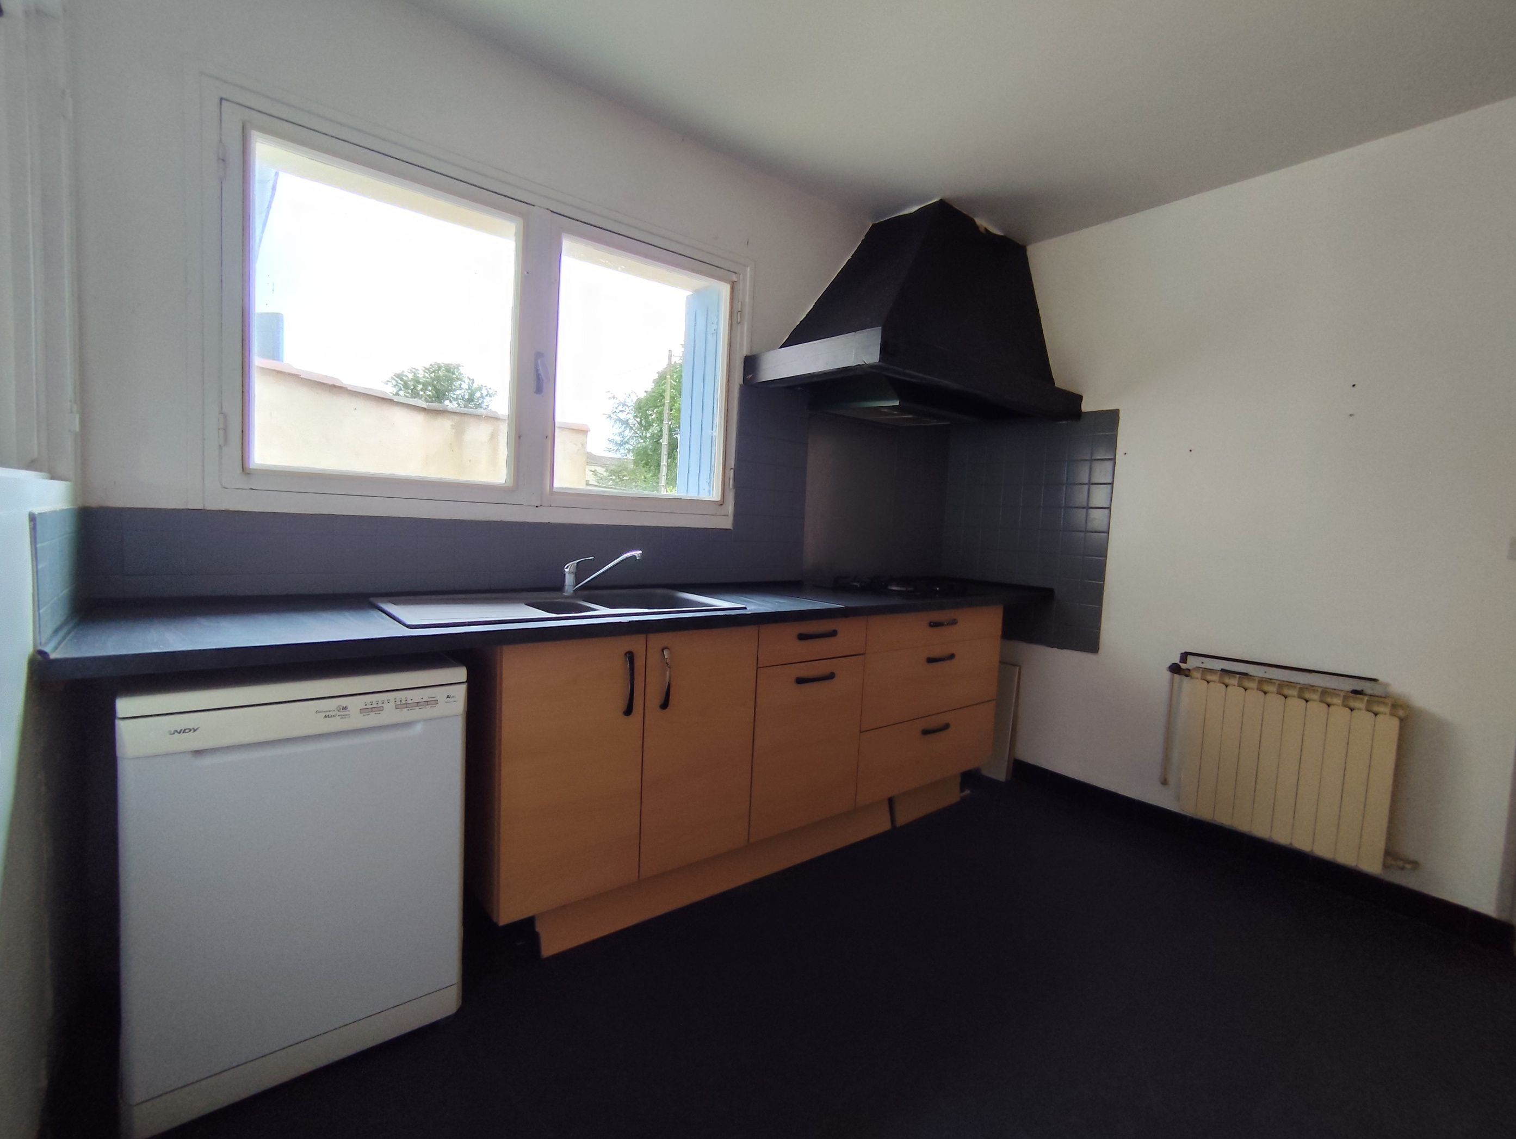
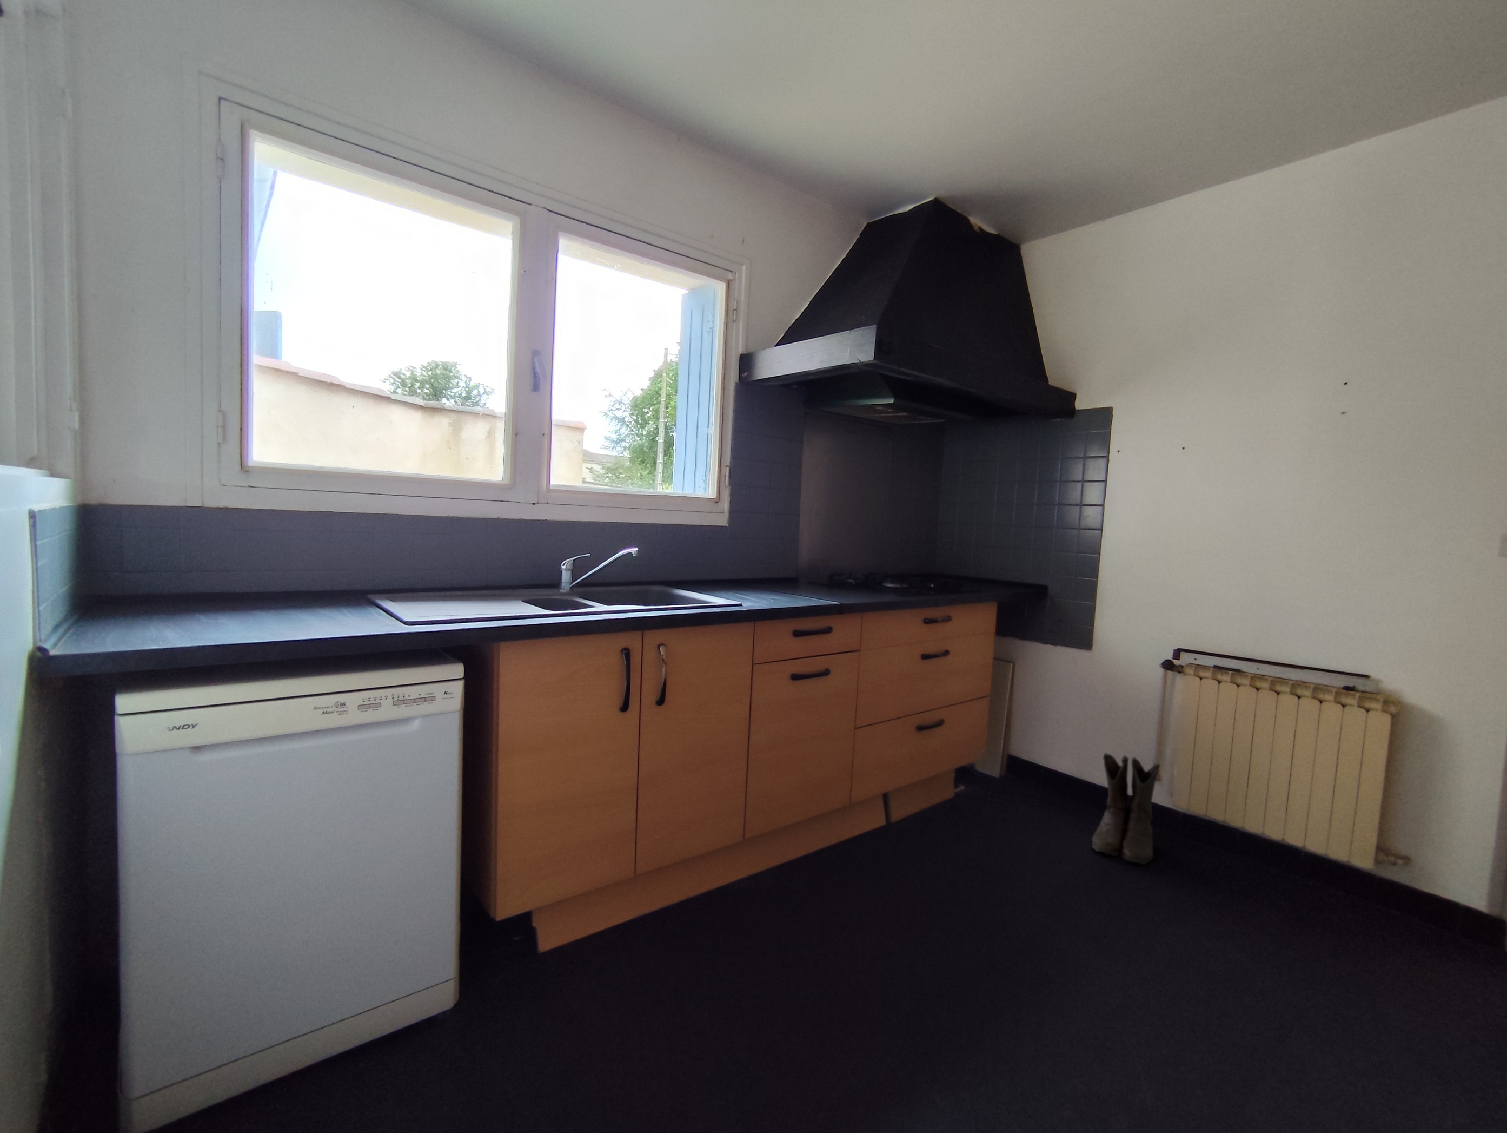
+ boots [1091,752,1161,865]
